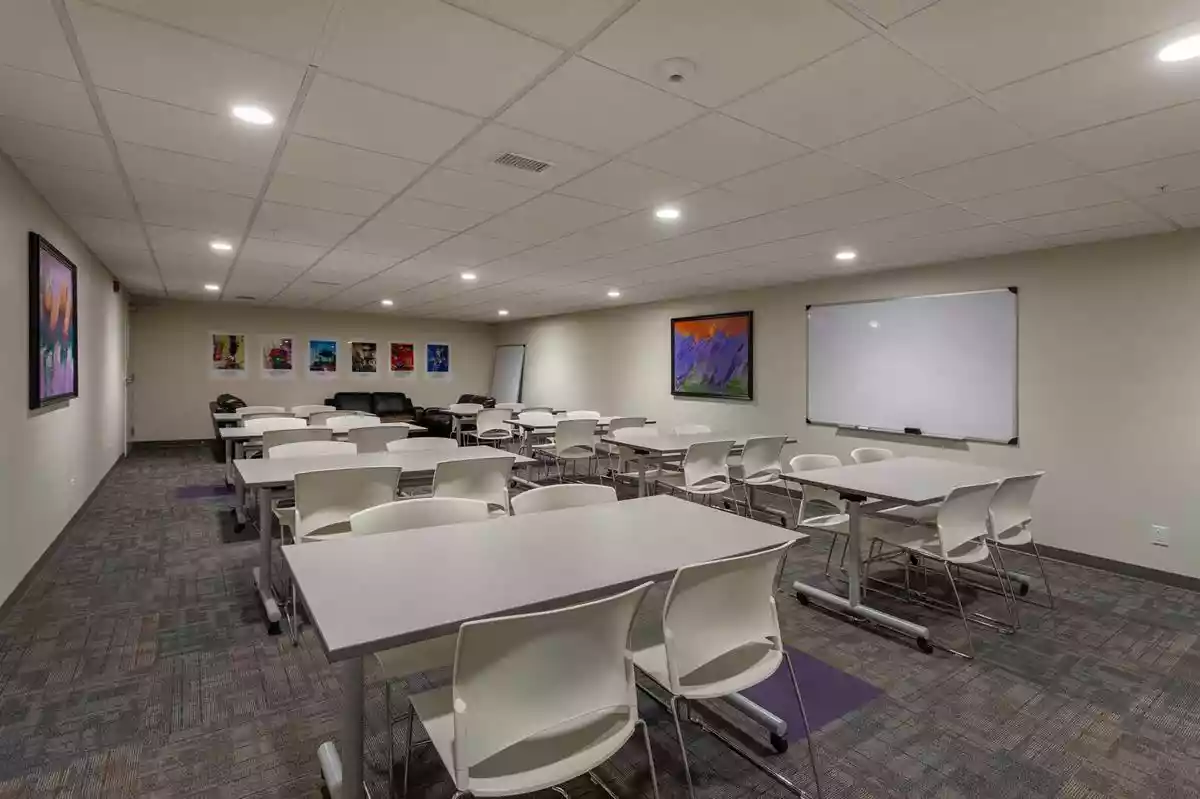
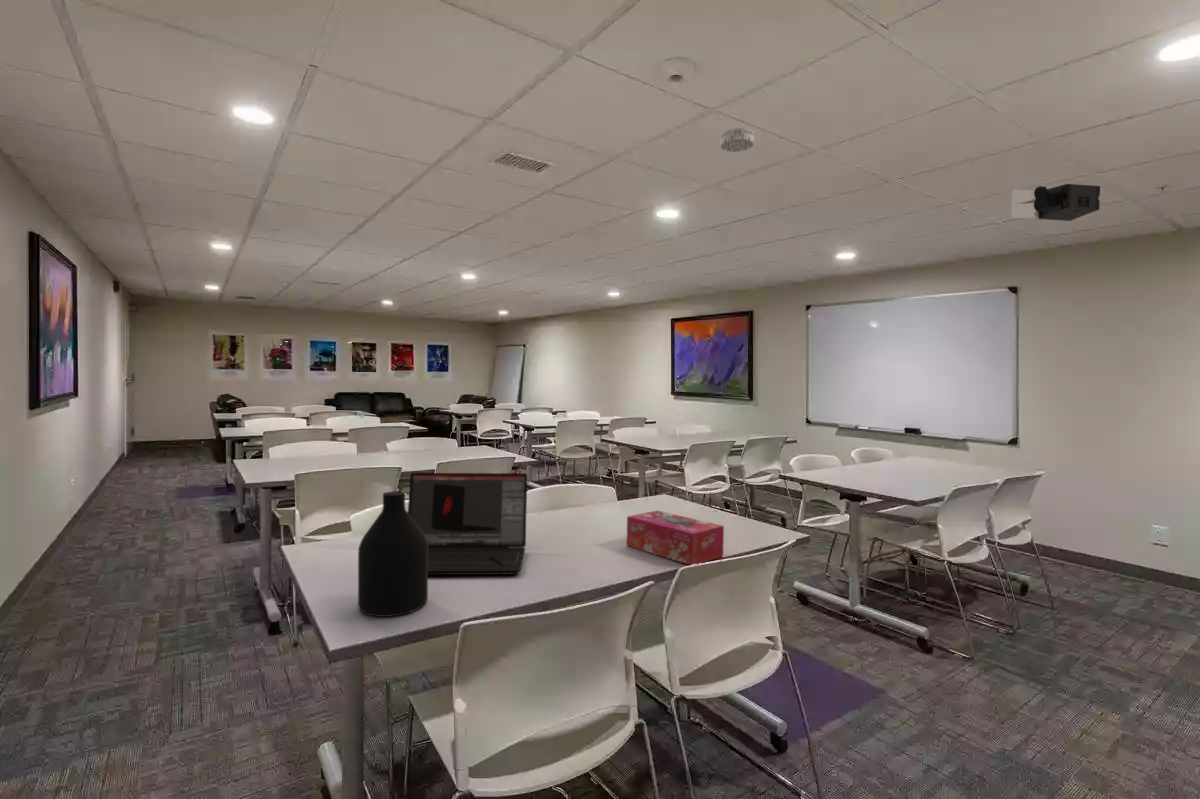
+ tissue box [626,510,725,566]
+ laptop [407,472,528,576]
+ smoke detector [720,127,755,153]
+ bottle [357,490,429,618]
+ projector [1011,183,1101,222]
